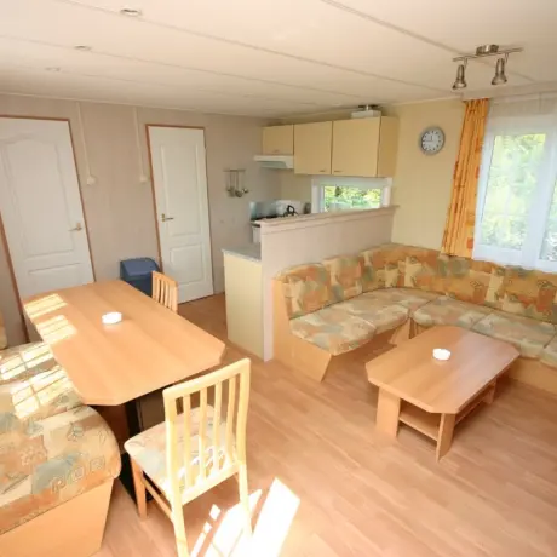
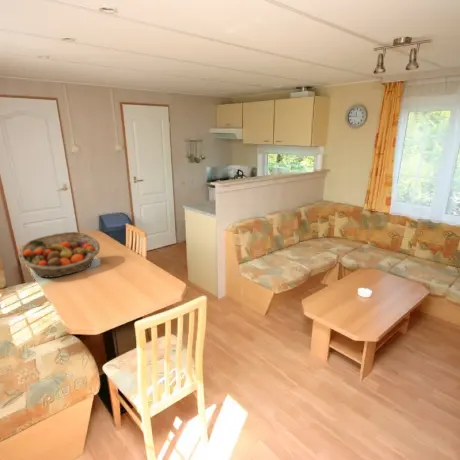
+ fruit basket [18,231,101,279]
